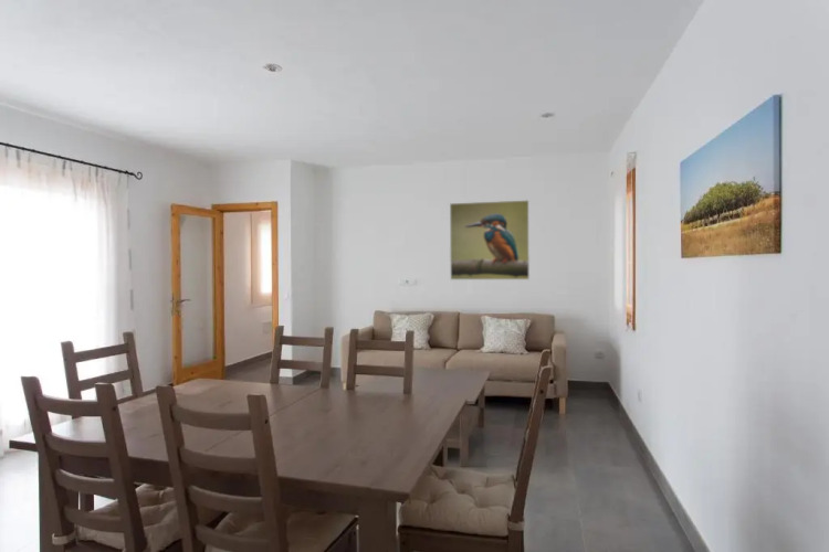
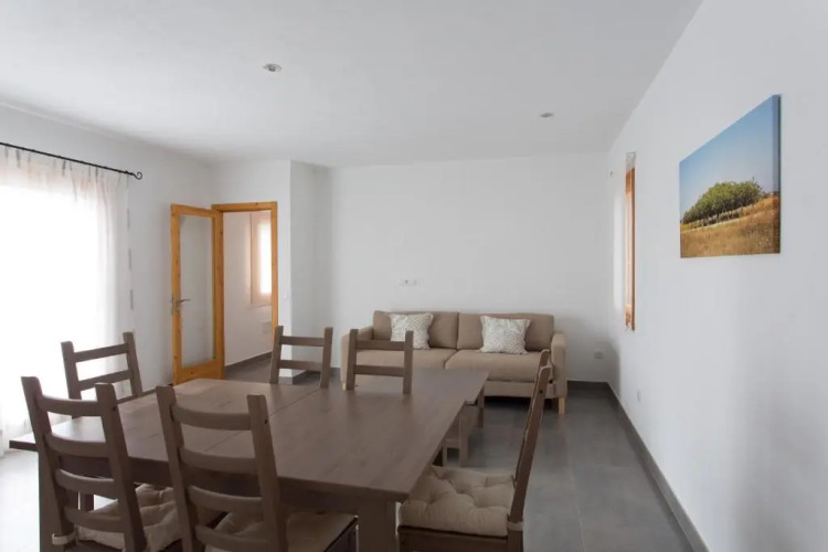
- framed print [449,199,531,280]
